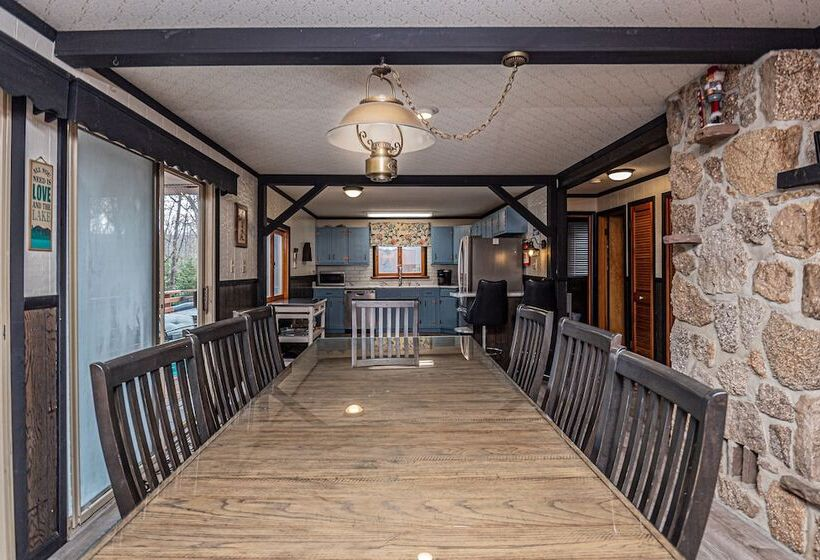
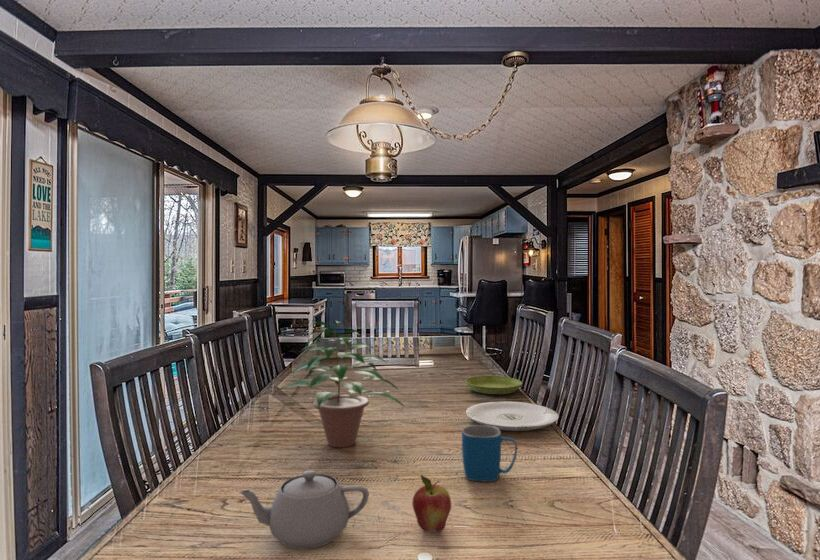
+ plate [465,401,560,432]
+ saucer [465,375,523,395]
+ teapot [237,469,370,550]
+ fruit [411,474,452,533]
+ mug [461,424,518,482]
+ potted plant [273,320,406,448]
